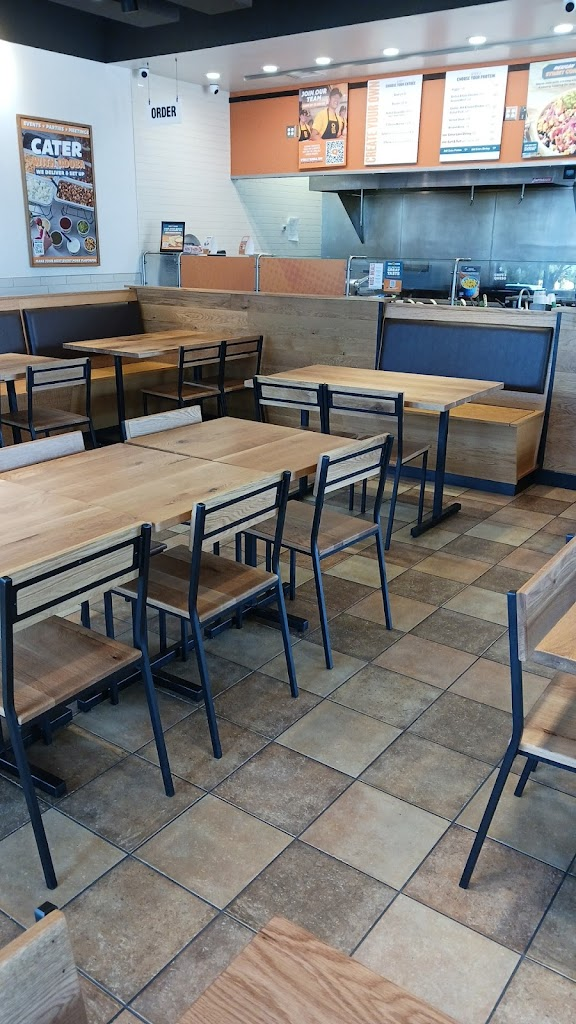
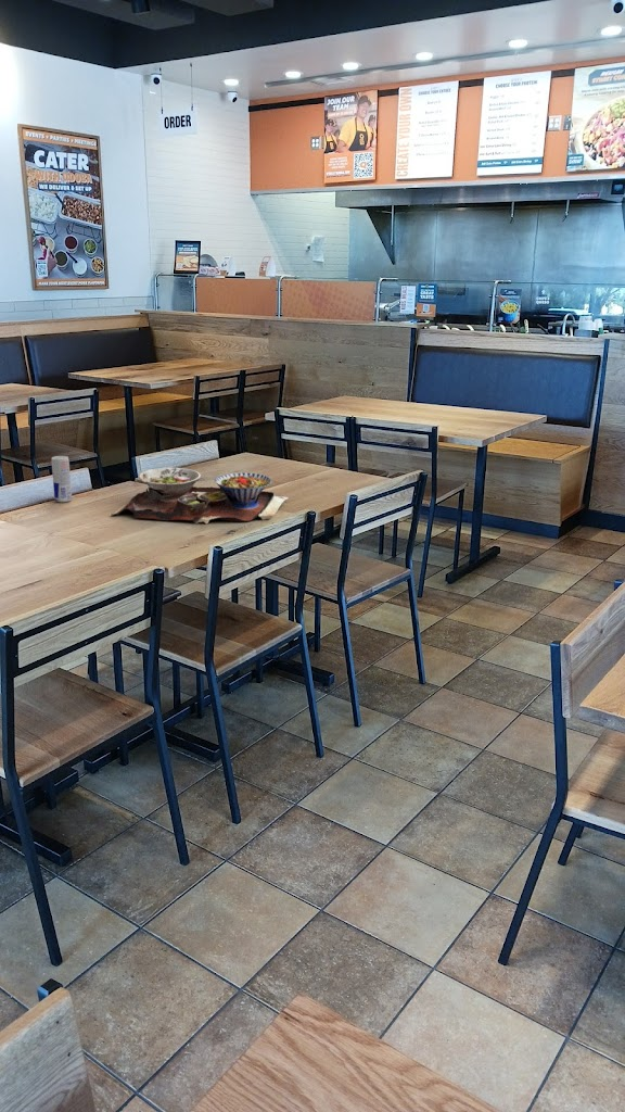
+ beverage can [51,455,73,503]
+ food tray [112,435,289,525]
